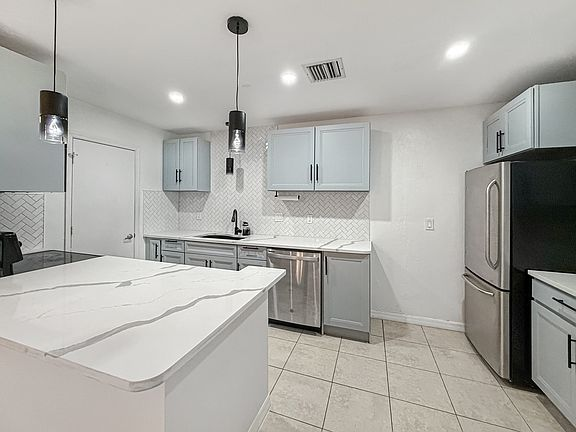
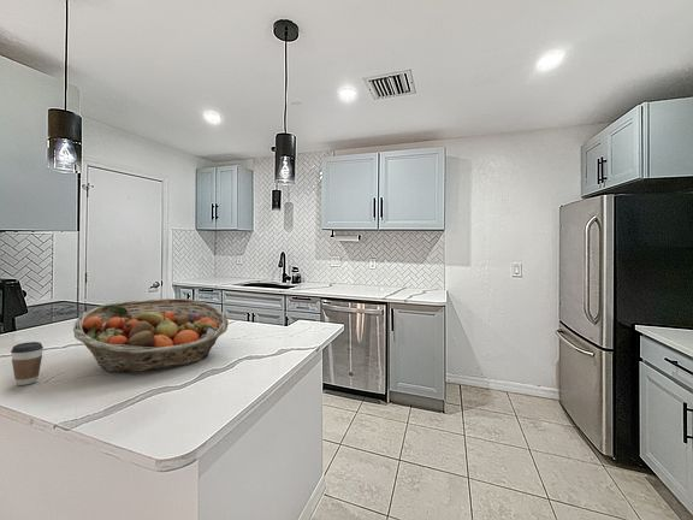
+ fruit basket [72,297,230,374]
+ coffee cup [10,341,45,386]
